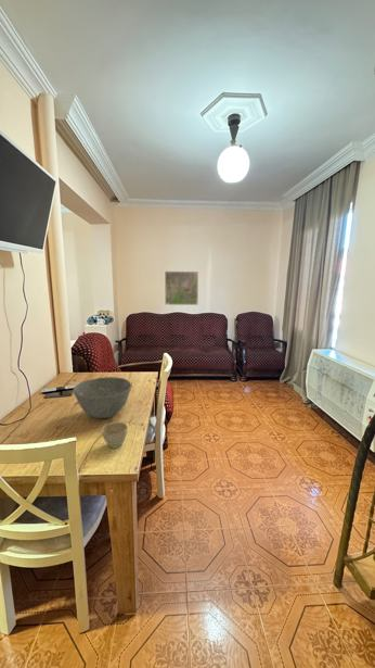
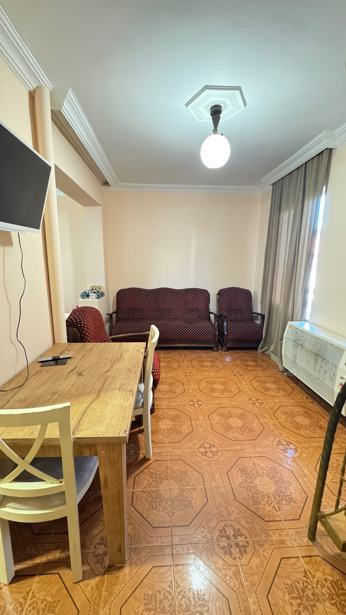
- flower pot [101,421,129,449]
- bowl [73,376,132,419]
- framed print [164,270,199,306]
